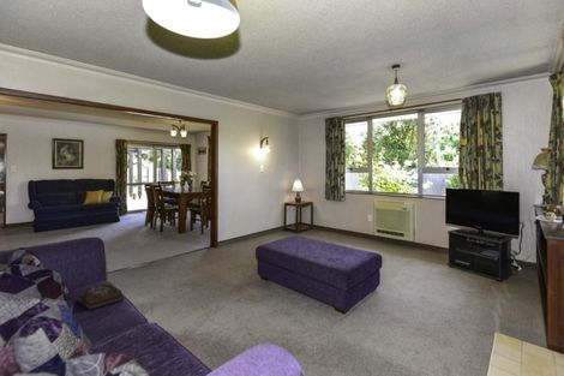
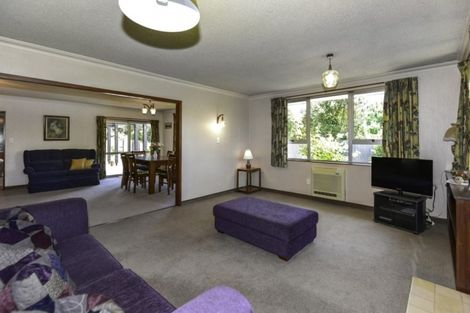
- hardback book [76,282,125,311]
